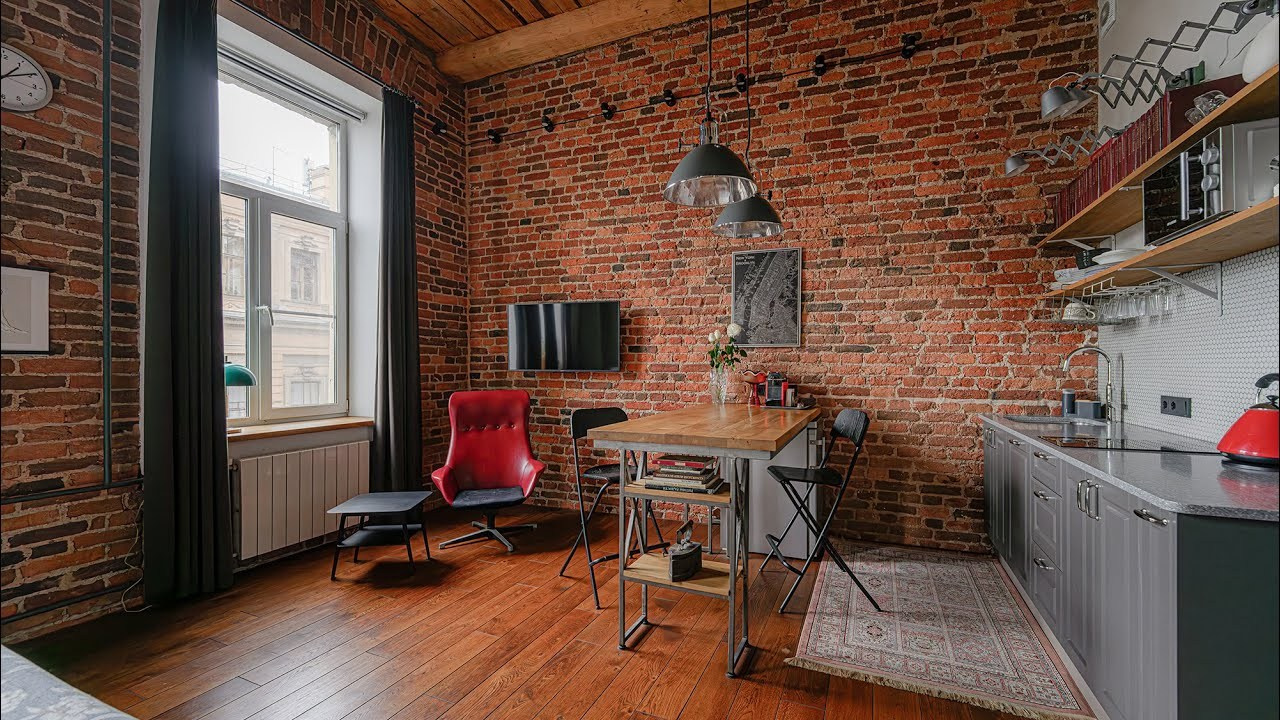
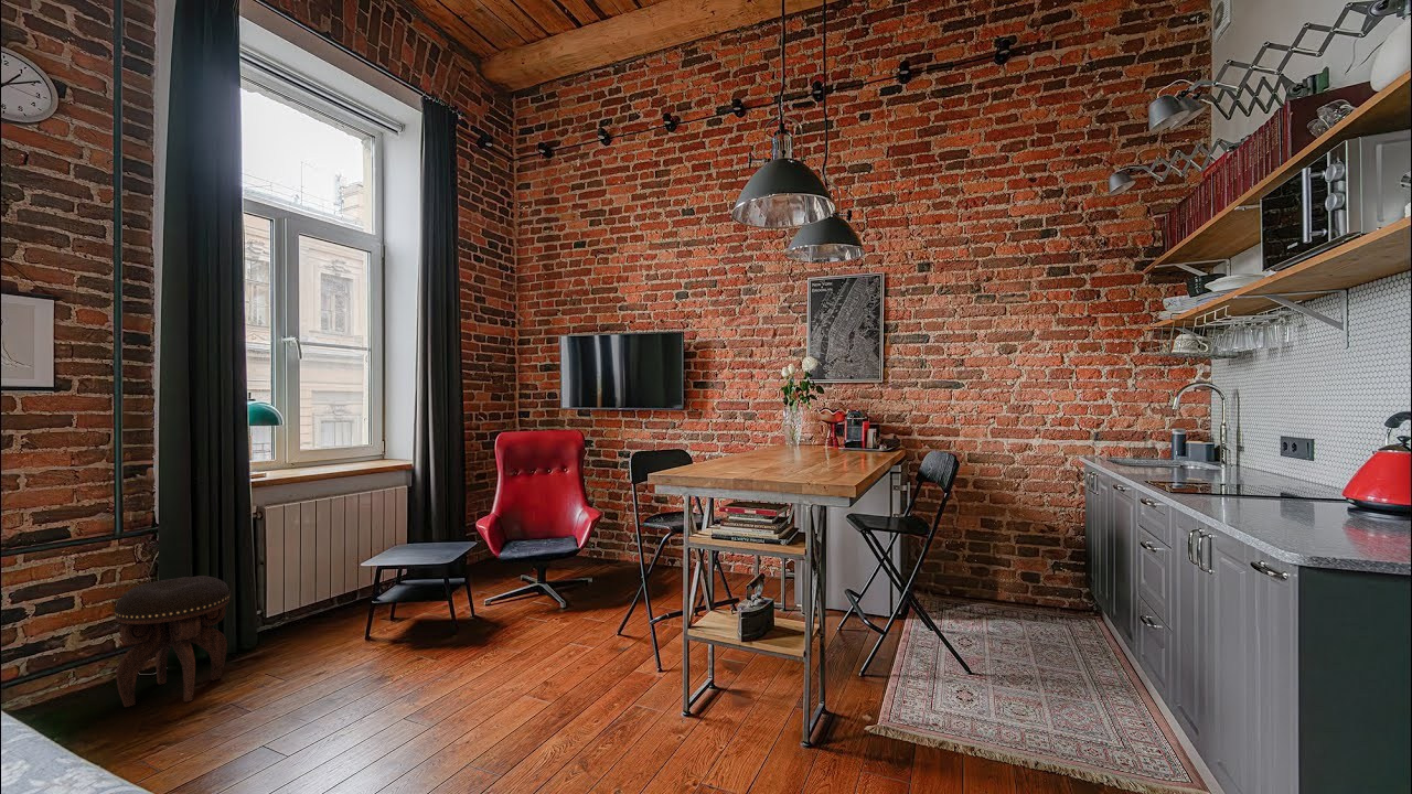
+ footstool [114,575,232,708]
